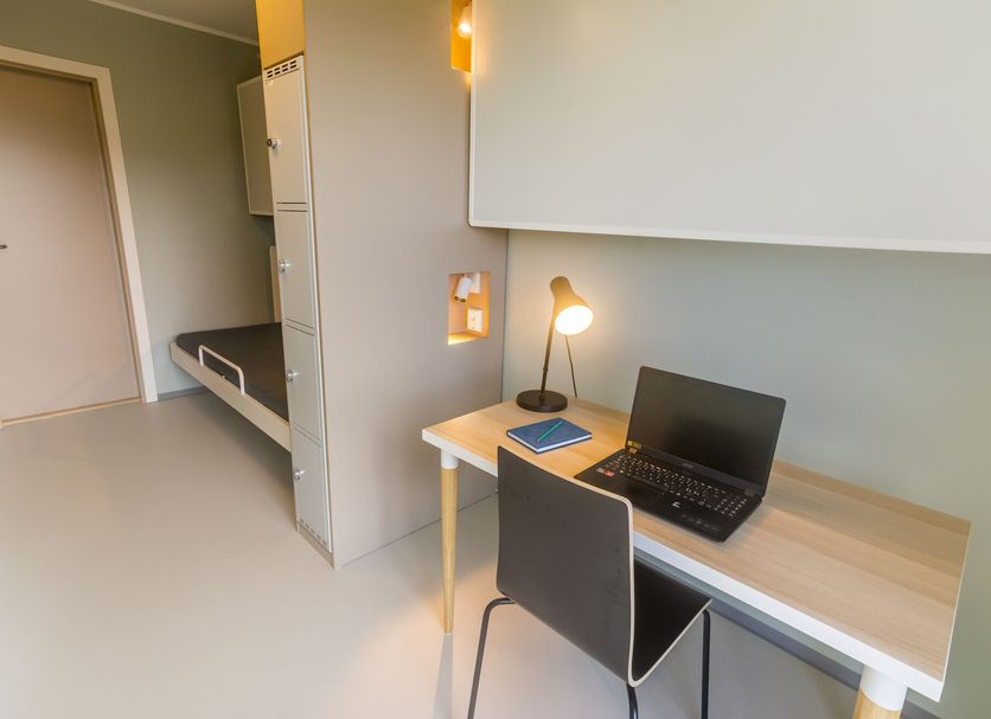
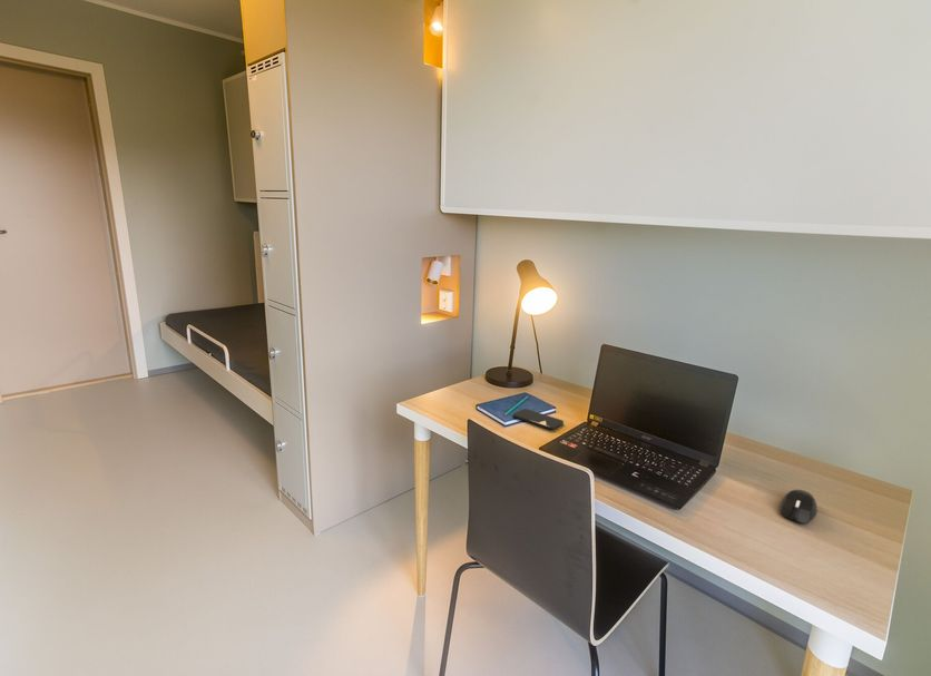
+ mouse [778,489,819,525]
+ smartphone [511,408,565,430]
